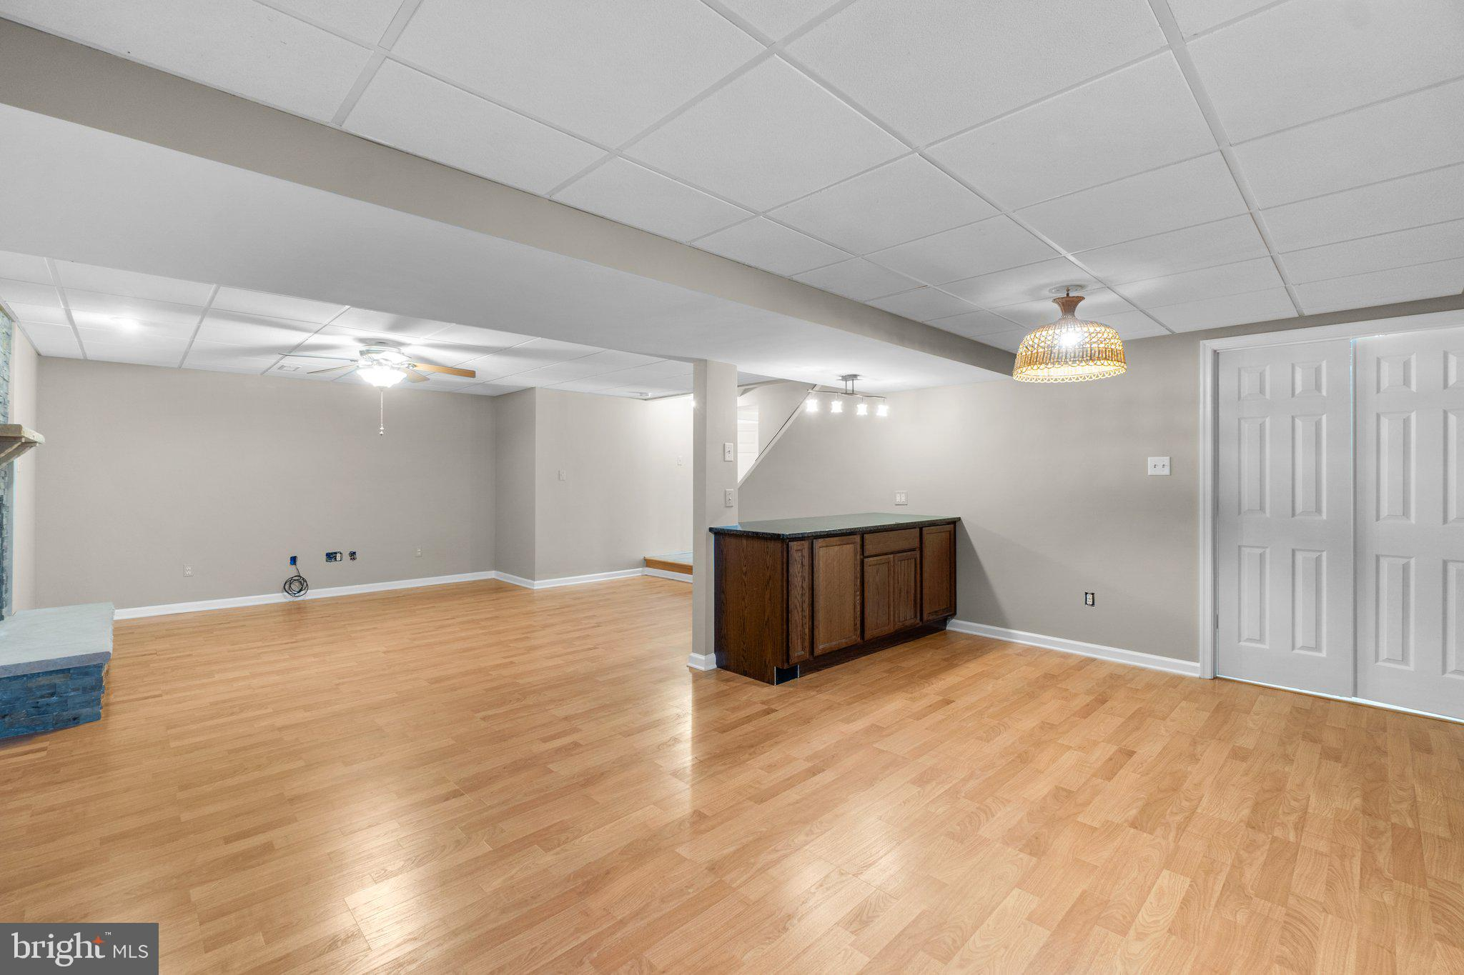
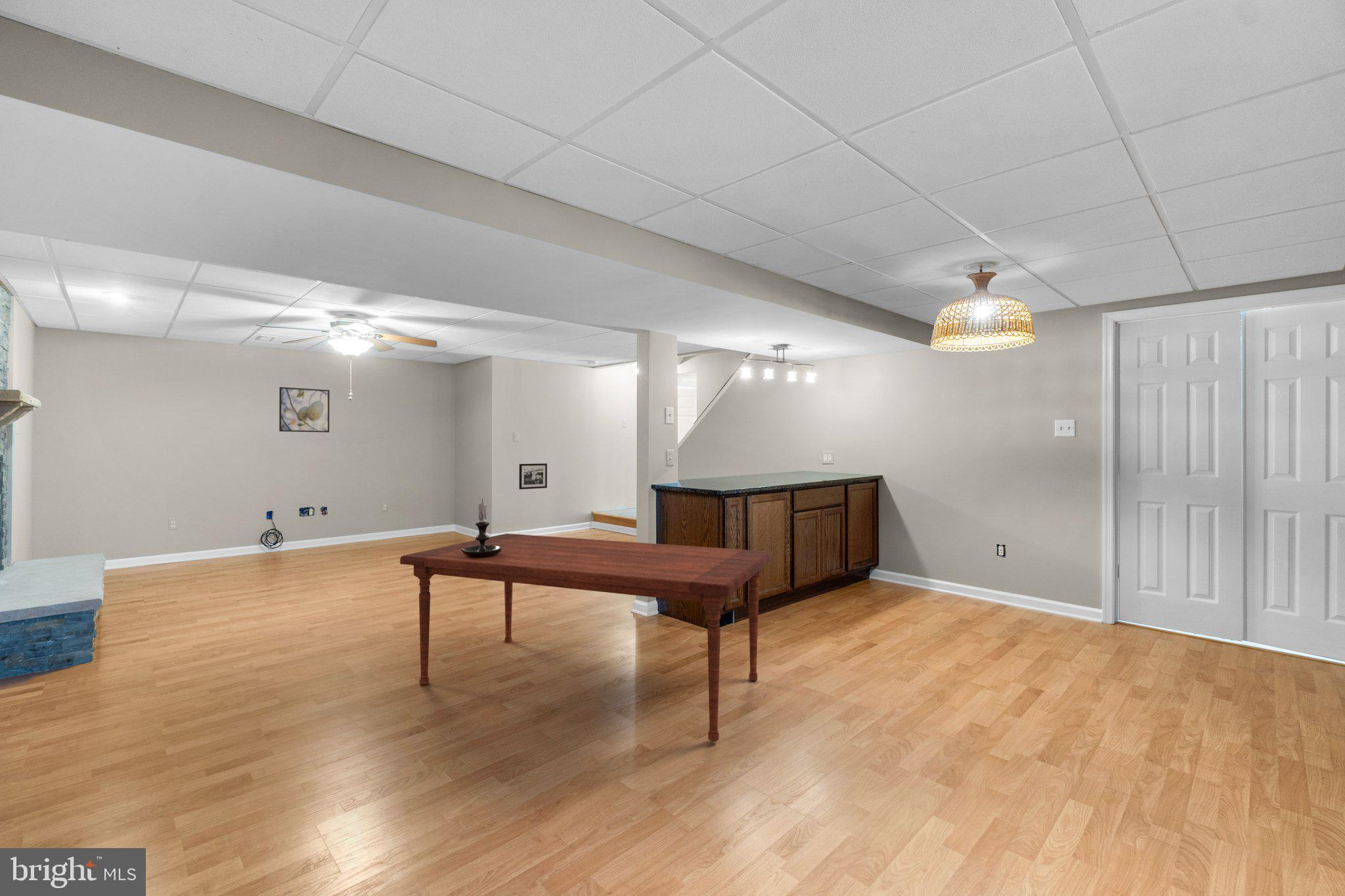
+ dining table [399,533,774,742]
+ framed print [278,387,330,433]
+ picture frame [519,463,548,490]
+ candle holder [461,498,502,557]
